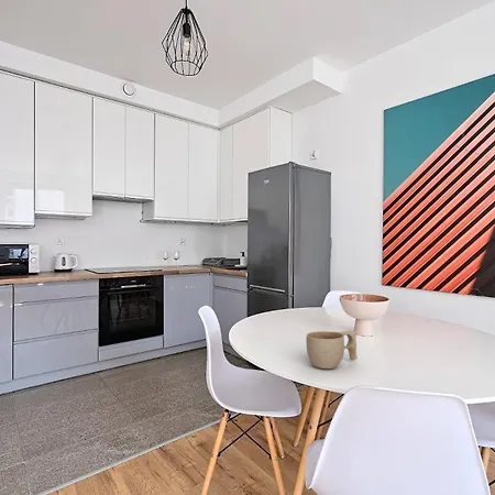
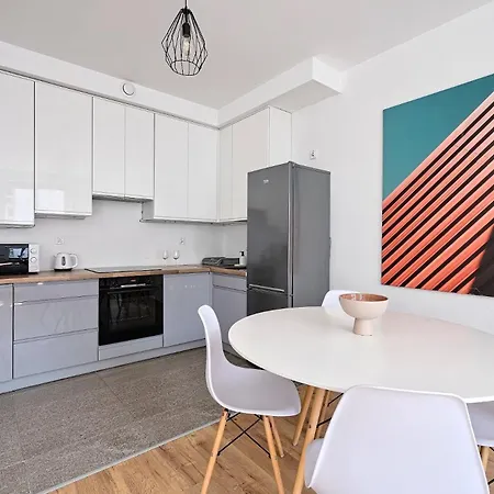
- cup [305,330,359,370]
